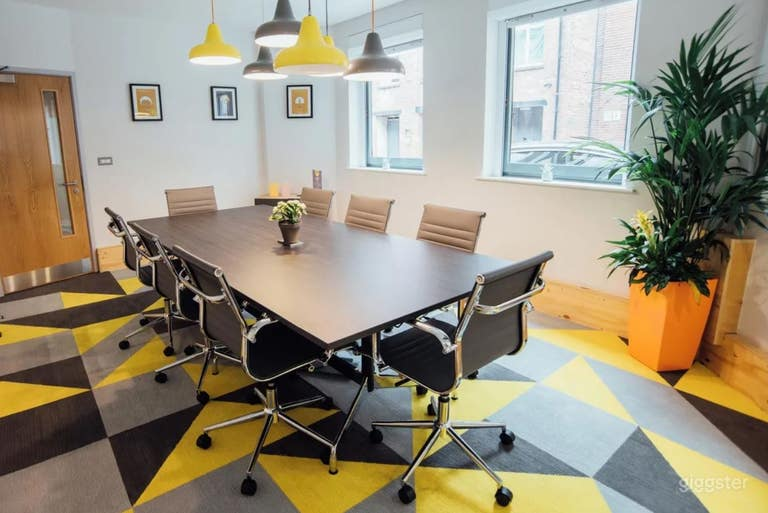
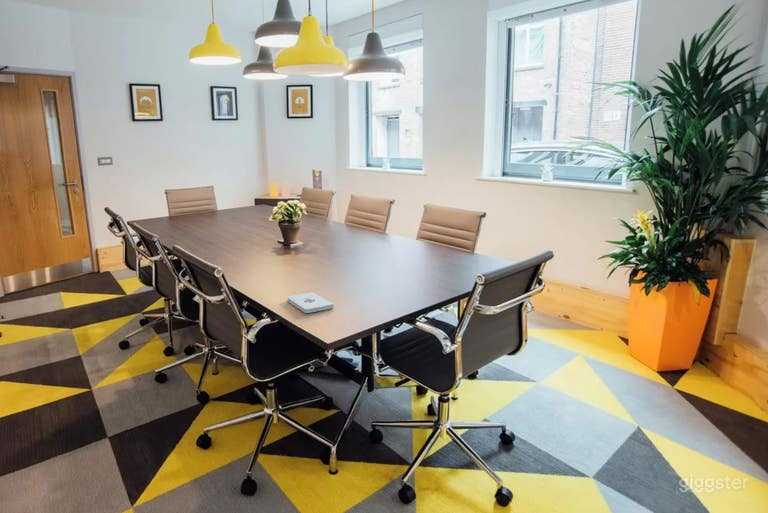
+ notepad [286,291,335,314]
